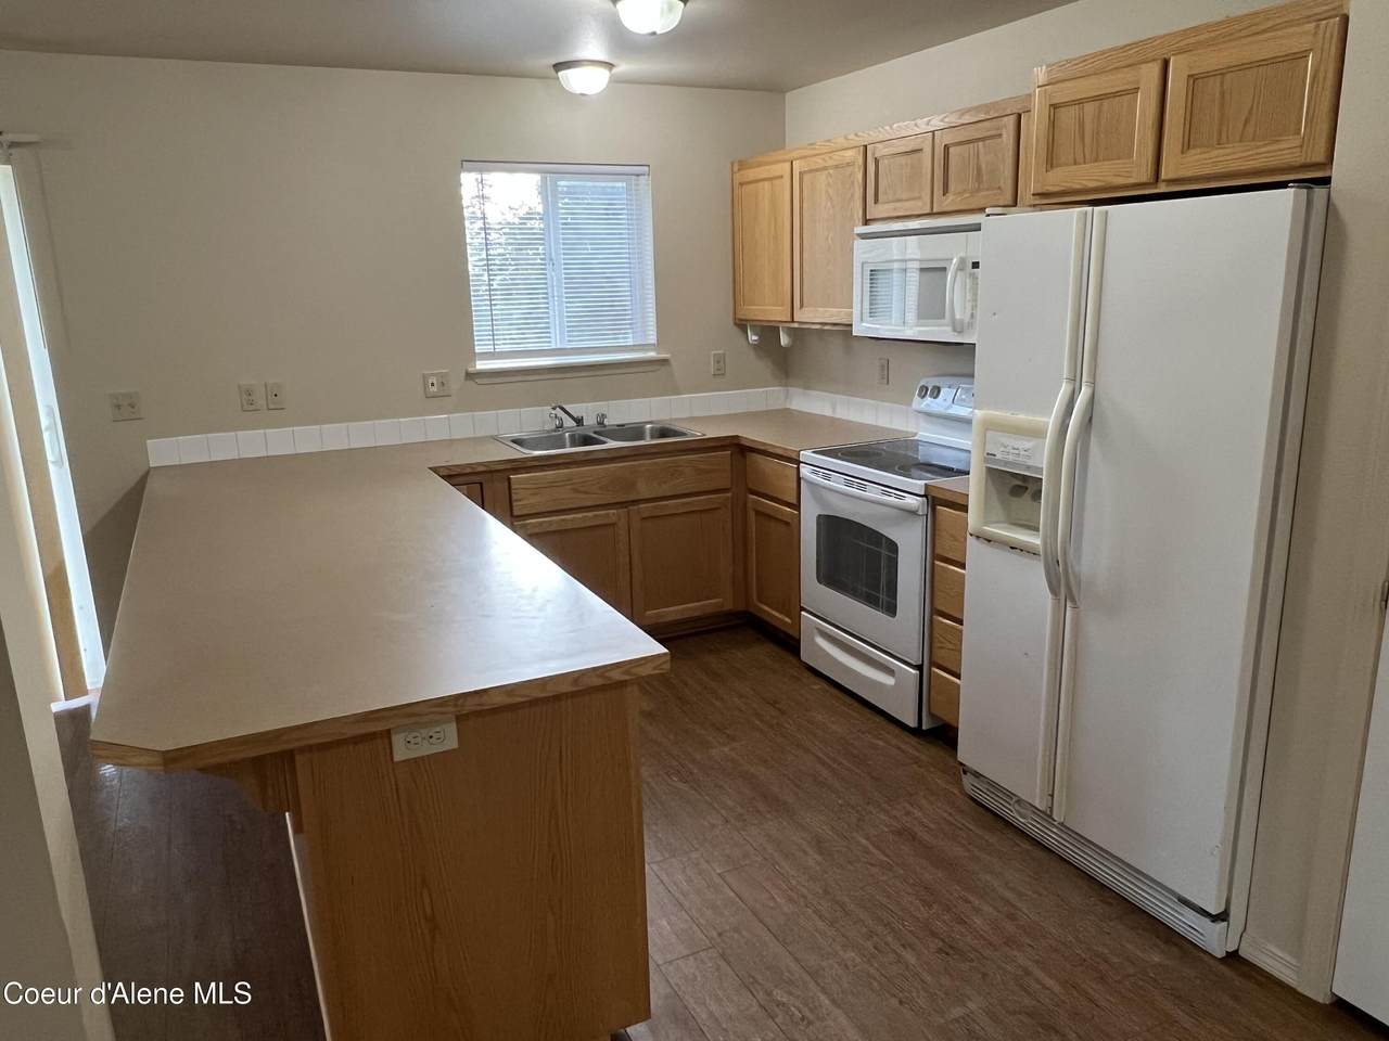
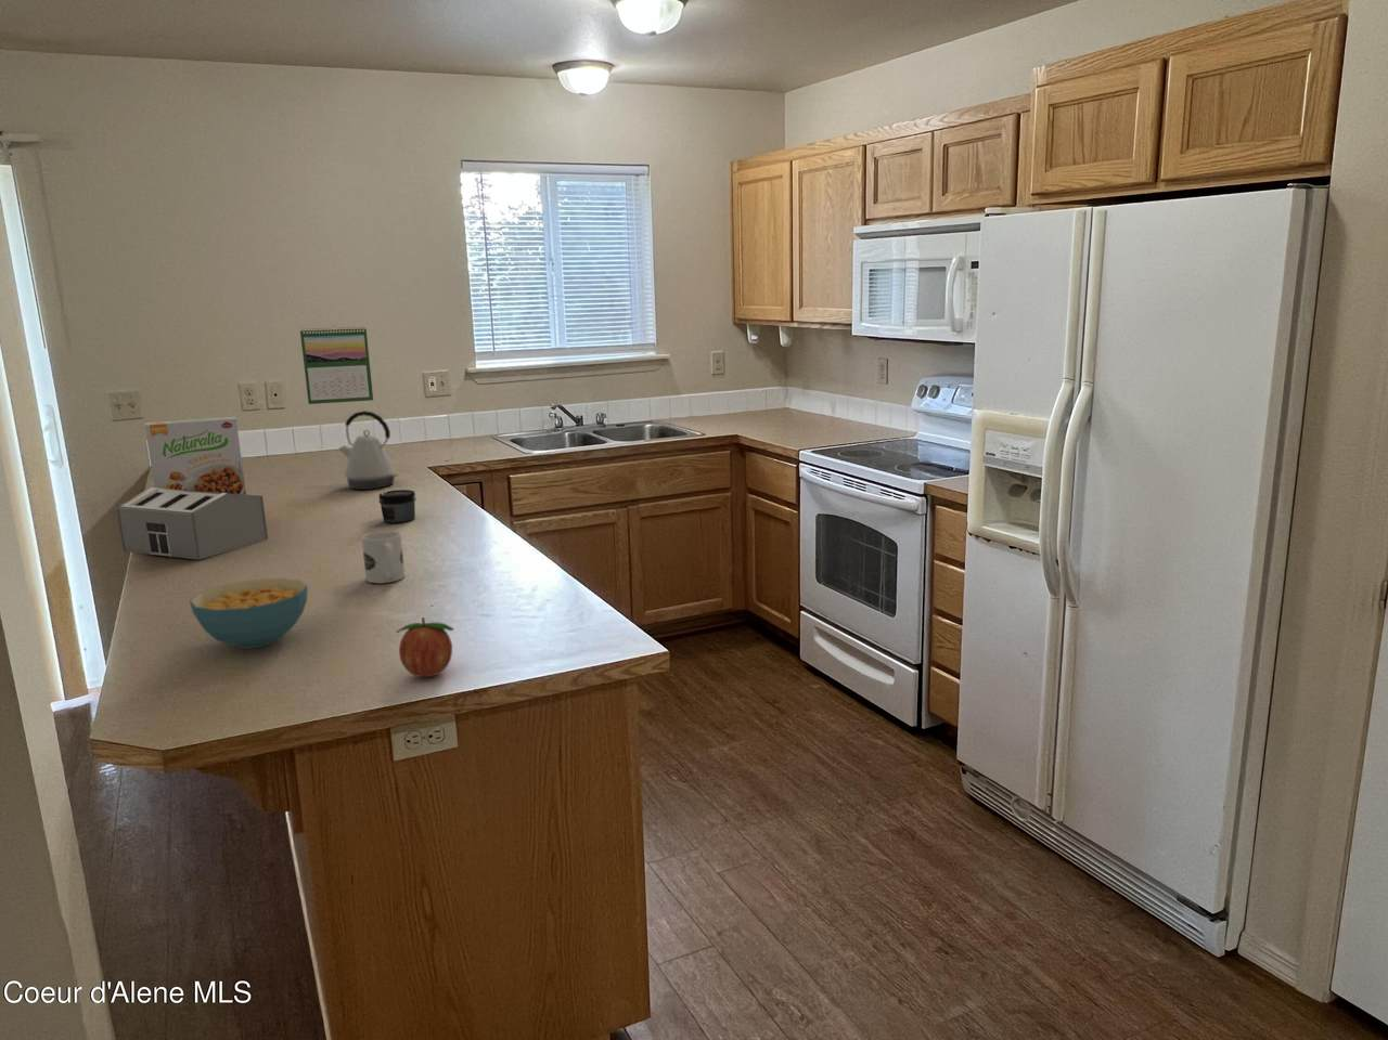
+ mug [361,530,405,584]
+ kettle [338,410,399,491]
+ jar [378,488,417,524]
+ toaster [115,486,269,562]
+ calendar [299,324,374,405]
+ cereal box [144,416,247,495]
+ fruit [395,616,456,678]
+ cereal bowl [189,578,309,650]
